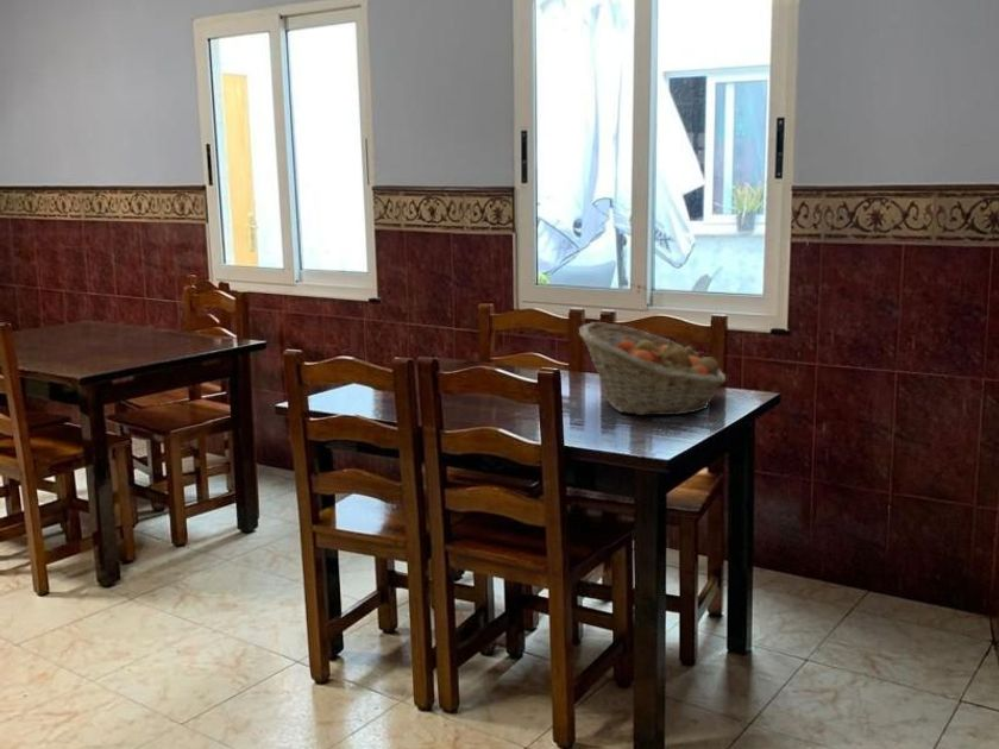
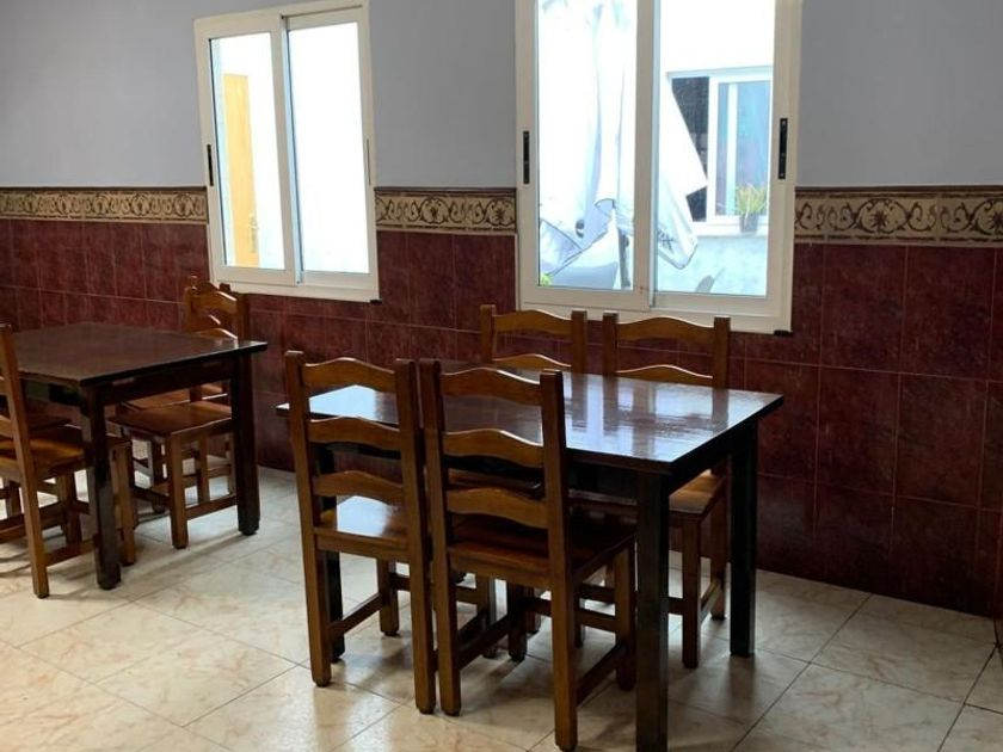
- fruit basket [578,321,727,416]
